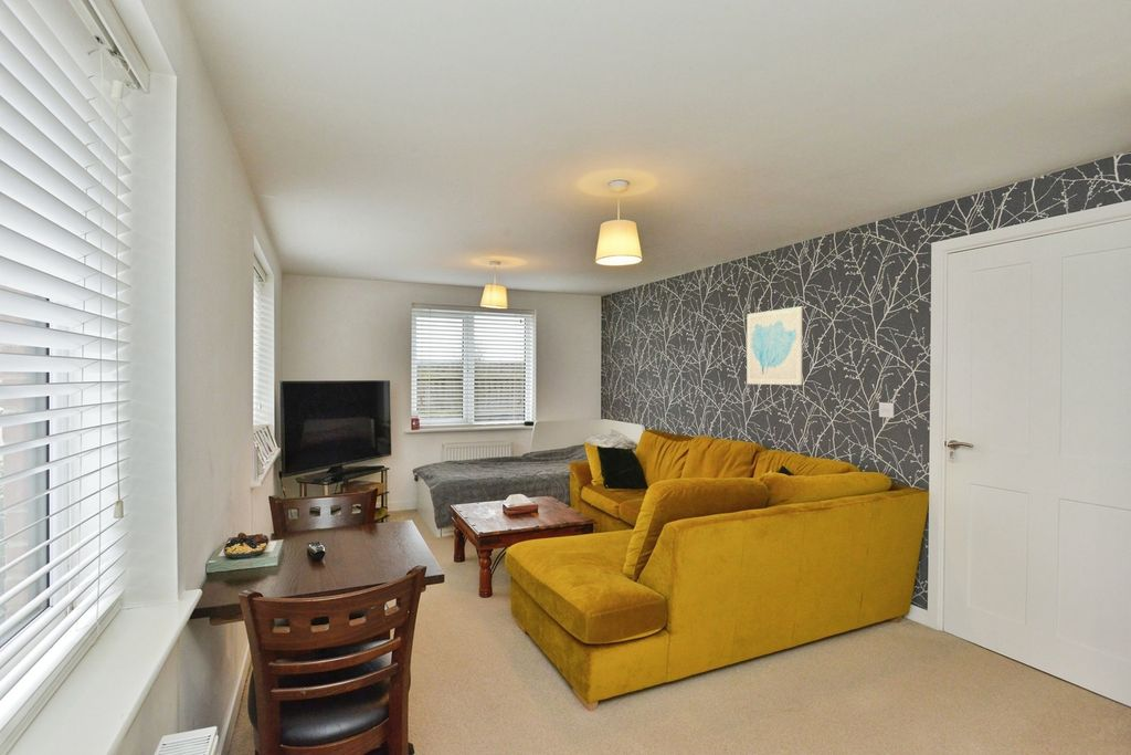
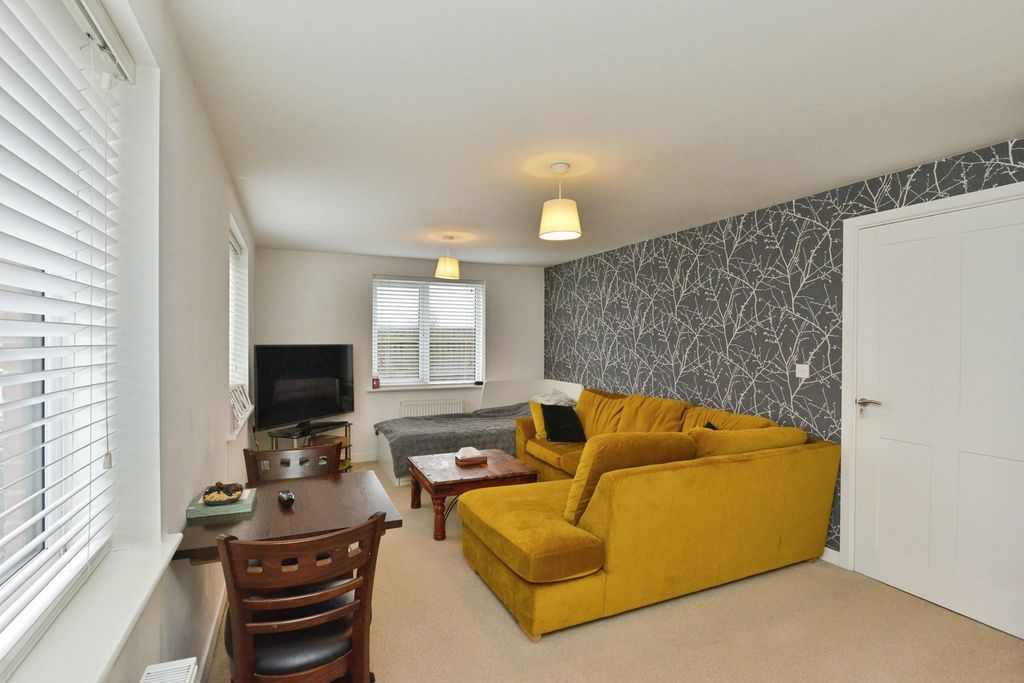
- wall art [746,305,803,386]
